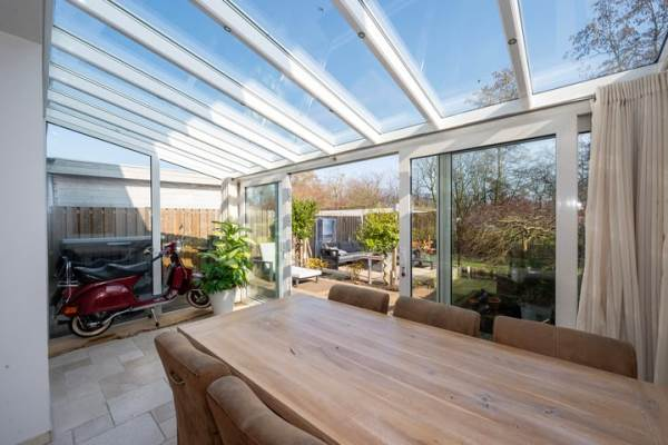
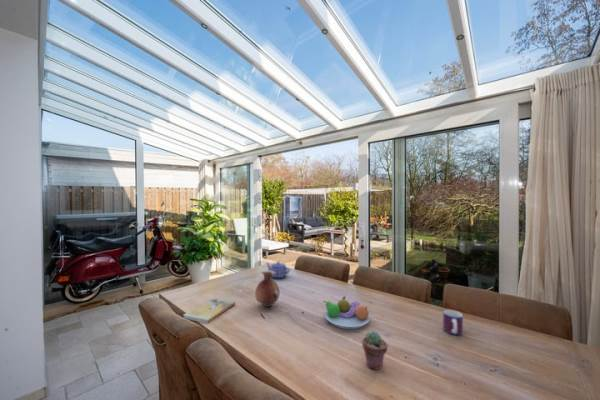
+ teapot [265,260,291,279]
+ book [183,297,236,324]
+ potted succulent [361,330,389,371]
+ vase [254,270,280,308]
+ fruit bowl [323,295,371,330]
+ mug [442,309,464,336]
